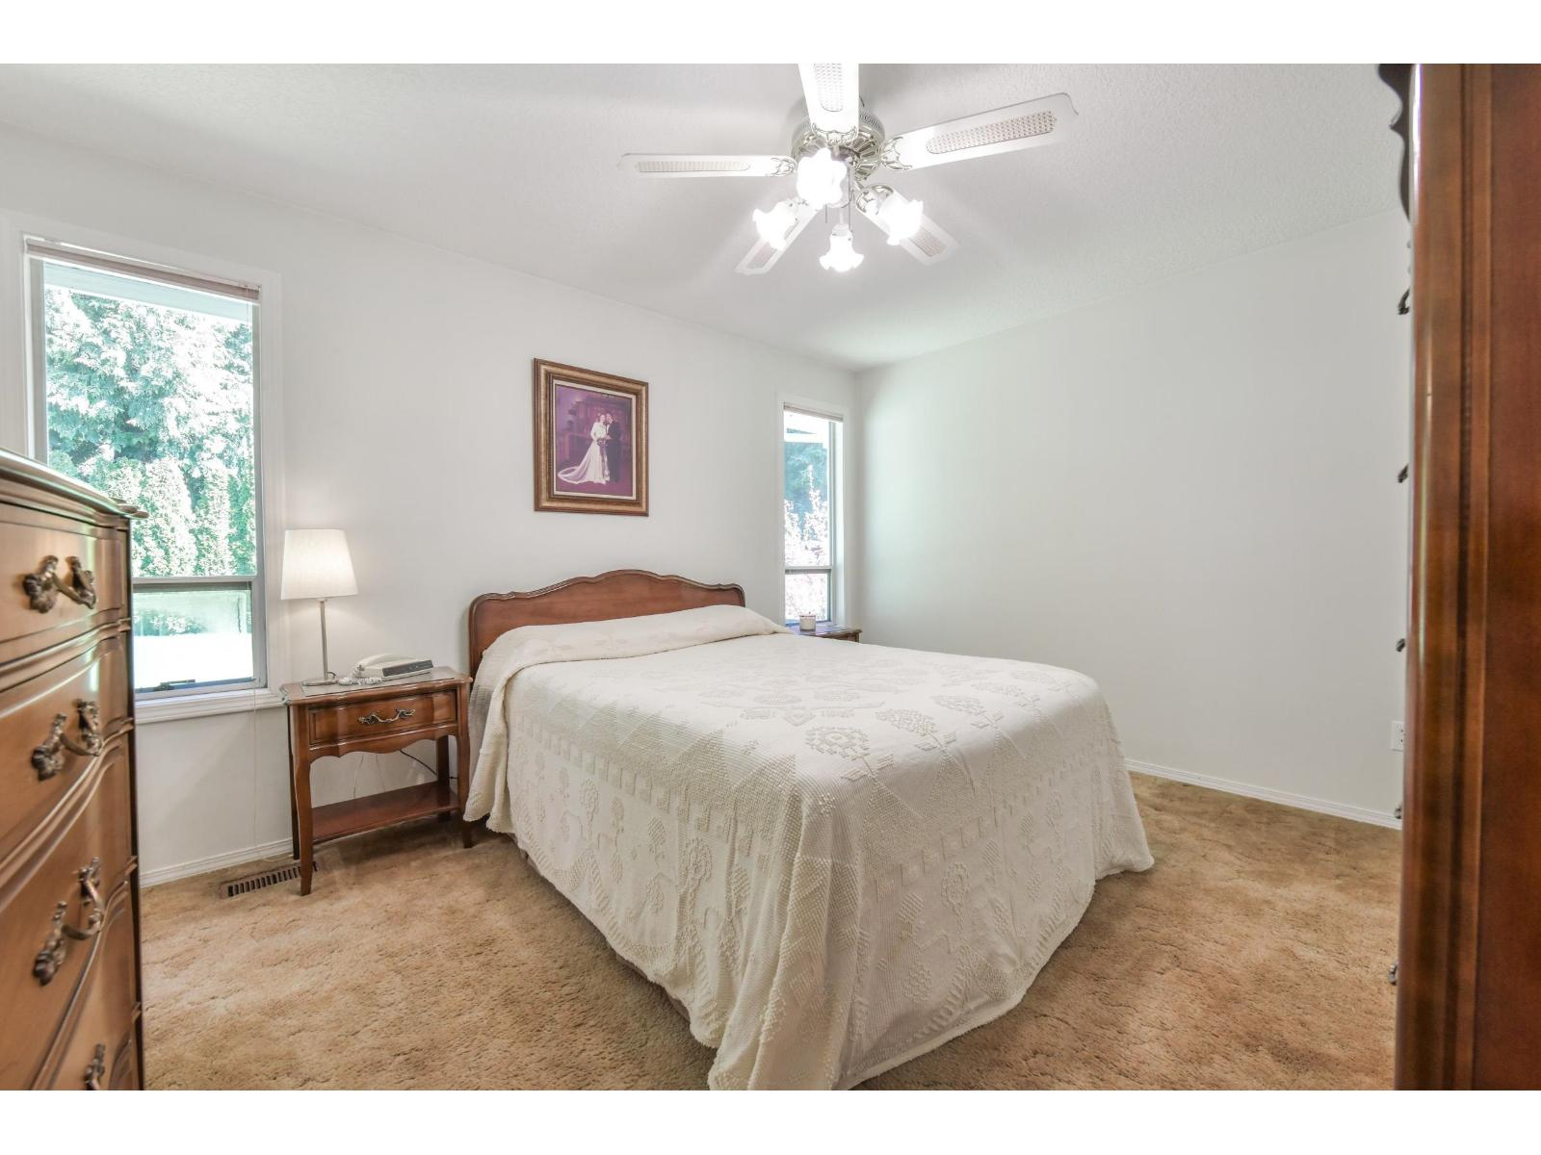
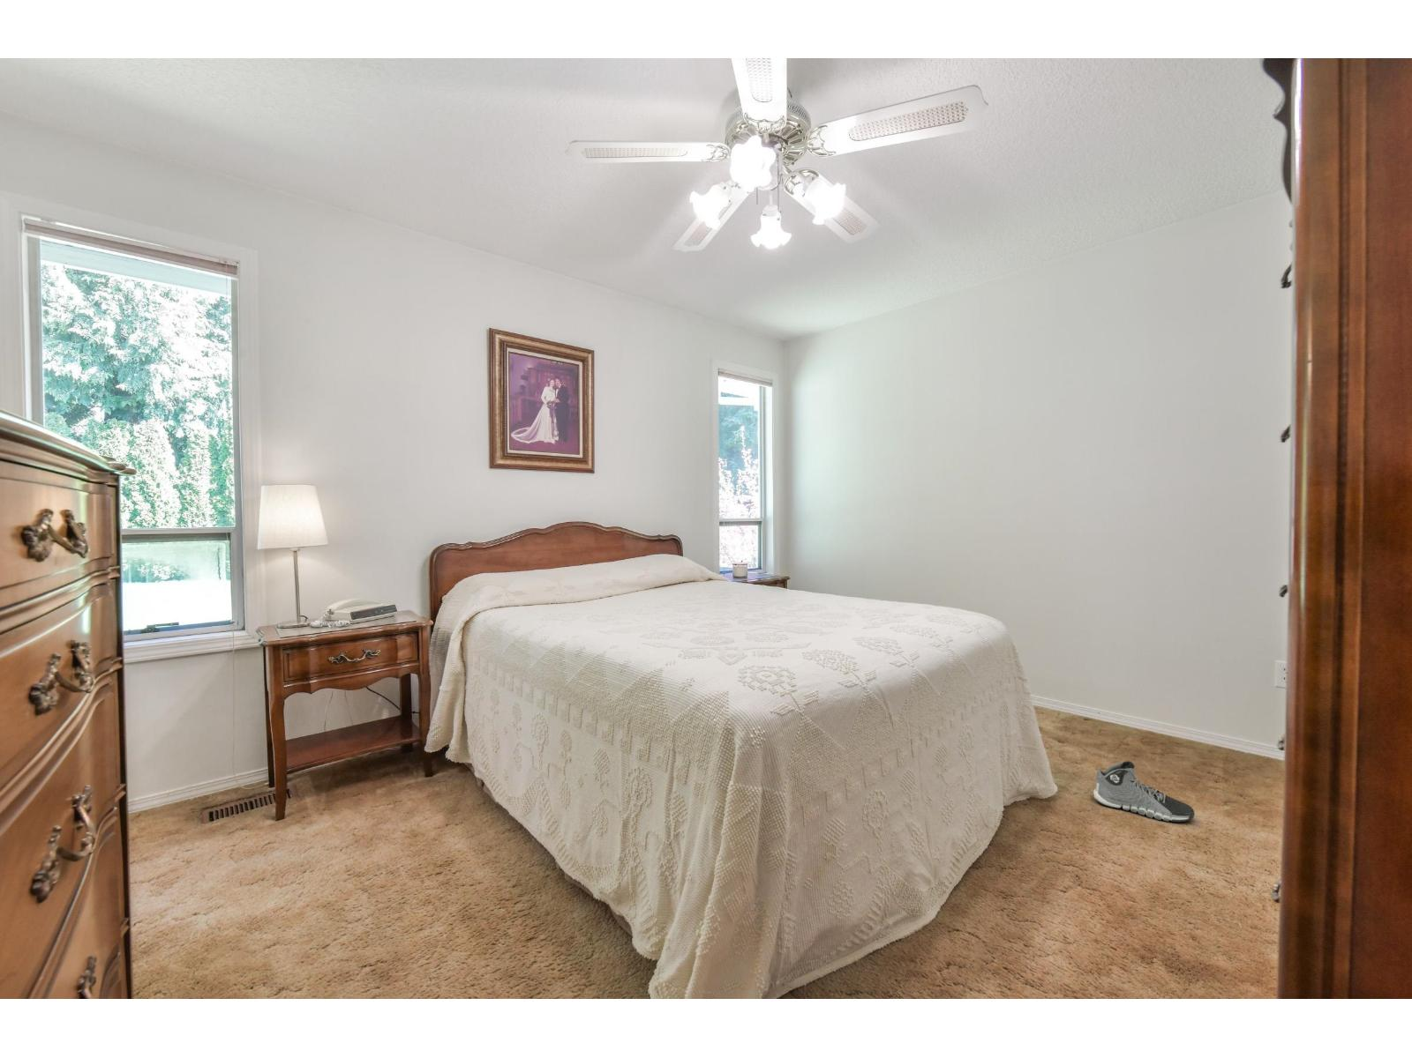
+ sneaker [1093,761,1196,822]
